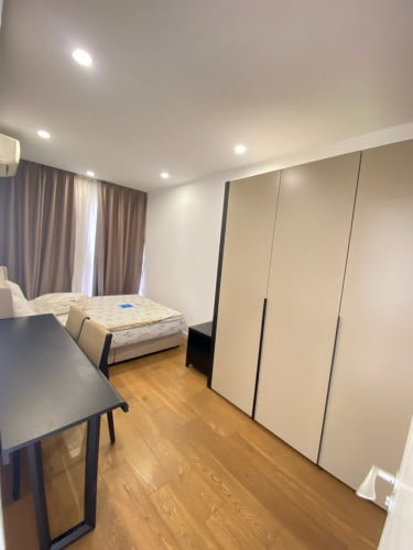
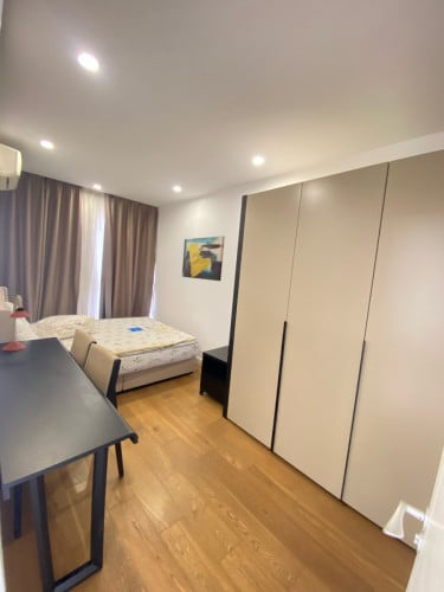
+ wall art [181,234,226,282]
+ desk lamp [1,294,31,352]
